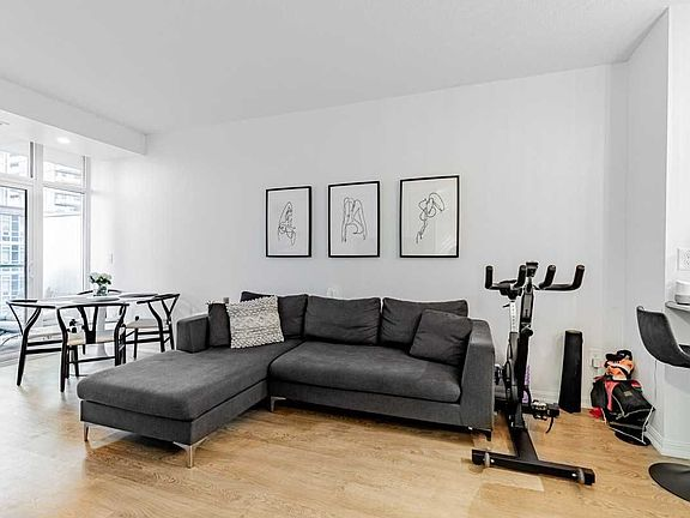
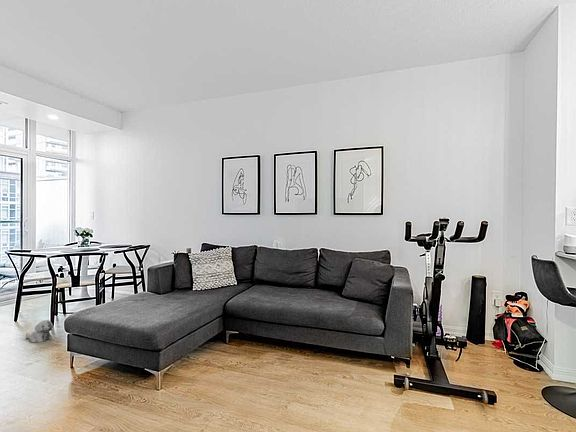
+ plush toy [25,319,54,343]
